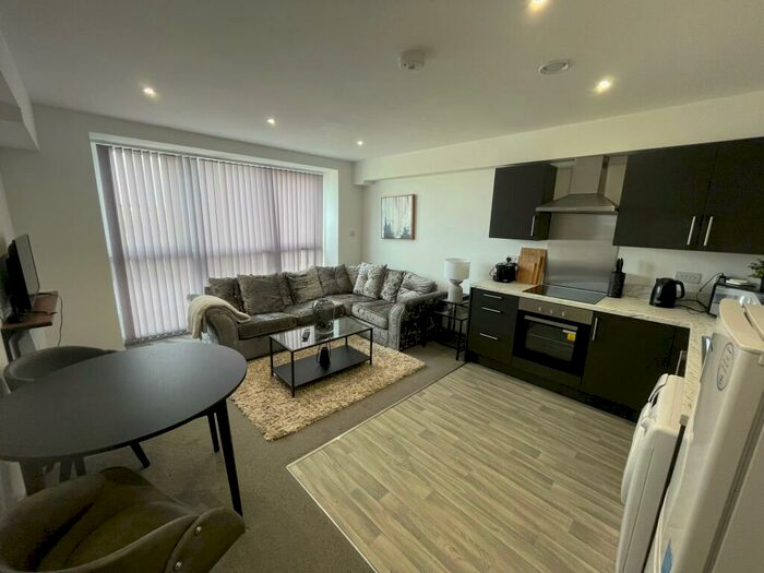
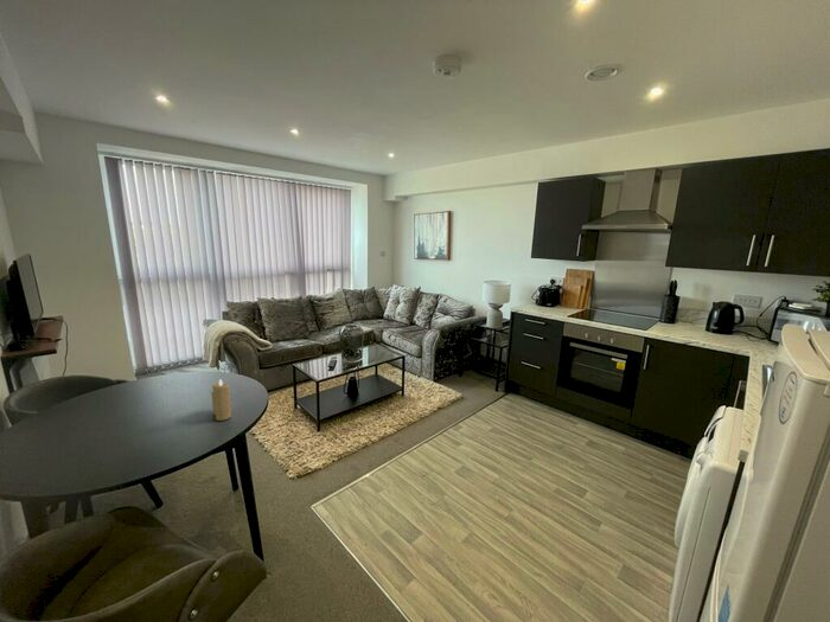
+ candle [210,378,232,422]
